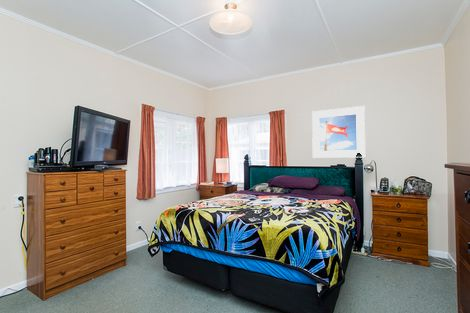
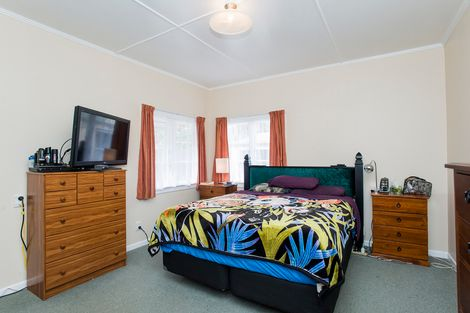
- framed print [311,105,366,159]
